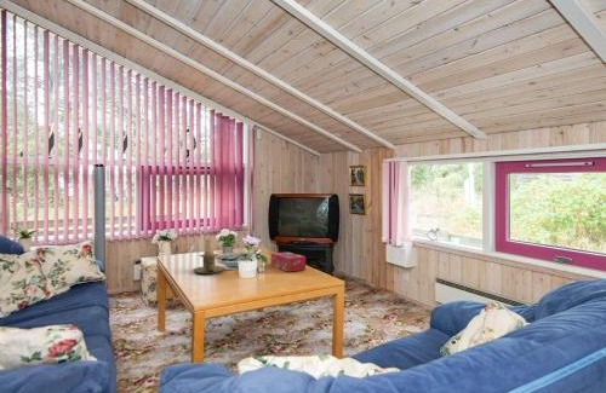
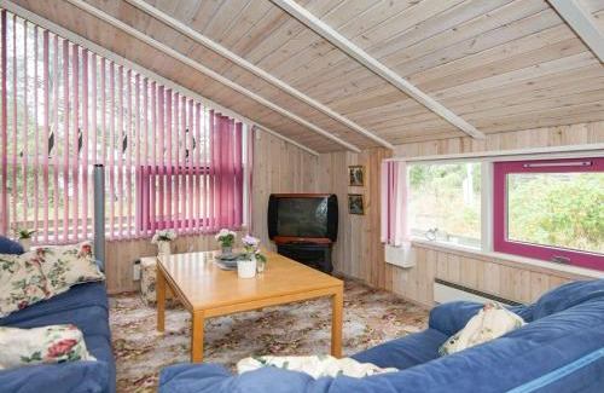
- candle holder [191,237,225,274]
- tissue box [270,250,307,273]
